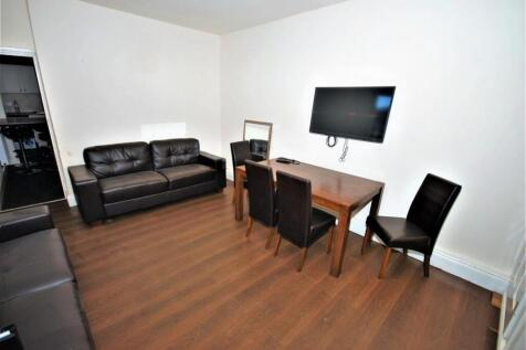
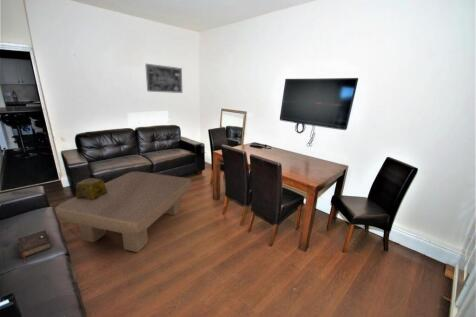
+ coffee table [54,171,192,253]
+ decorative box [75,177,107,201]
+ wall art [144,63,183,94]
+ book [17,229,52,263]
